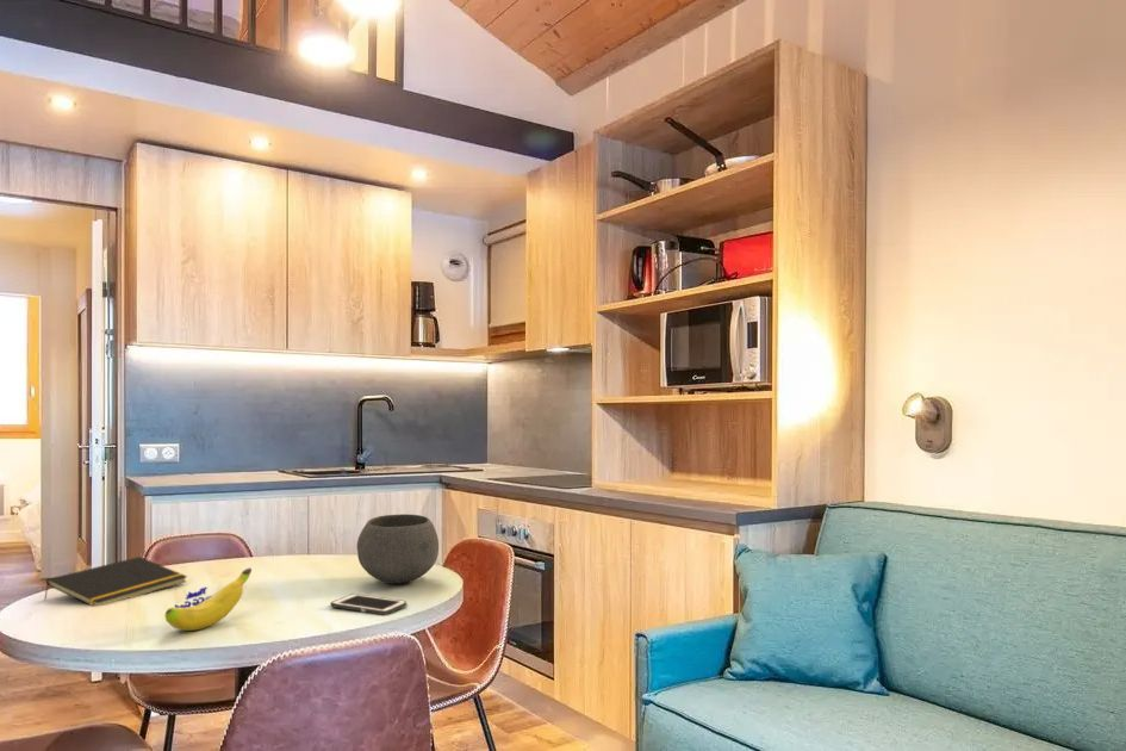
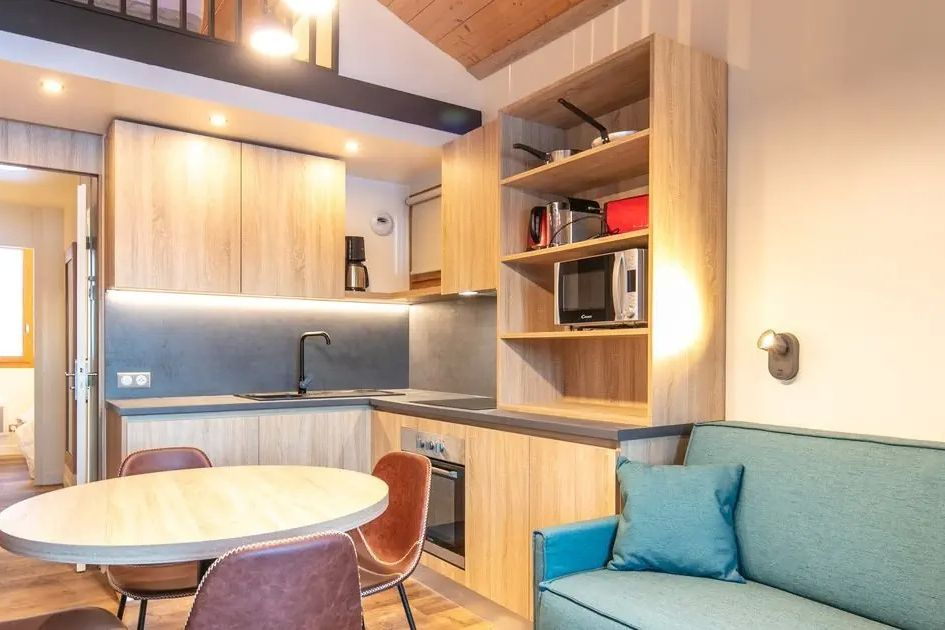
- cell phone [329,592,408,616]
- bowl [356,513,440,584]
- notepad [43,556,188,607]
- banana [164,566,253,632]
